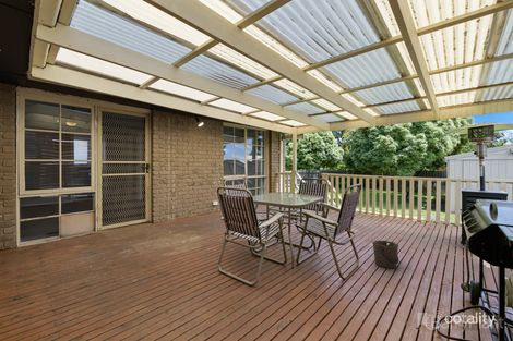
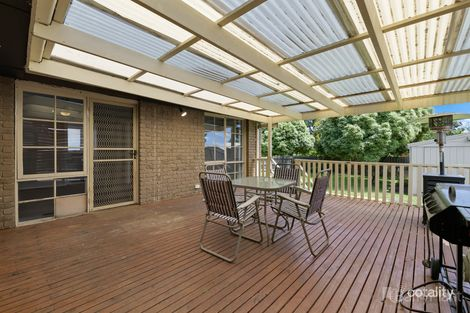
- bucket [372,240,399,269]
